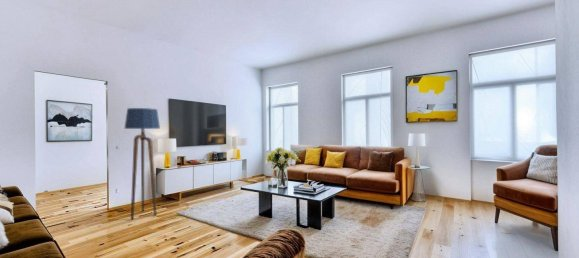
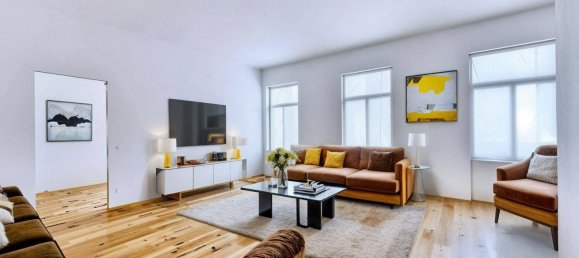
- floor lamp [123,107,161,220]
